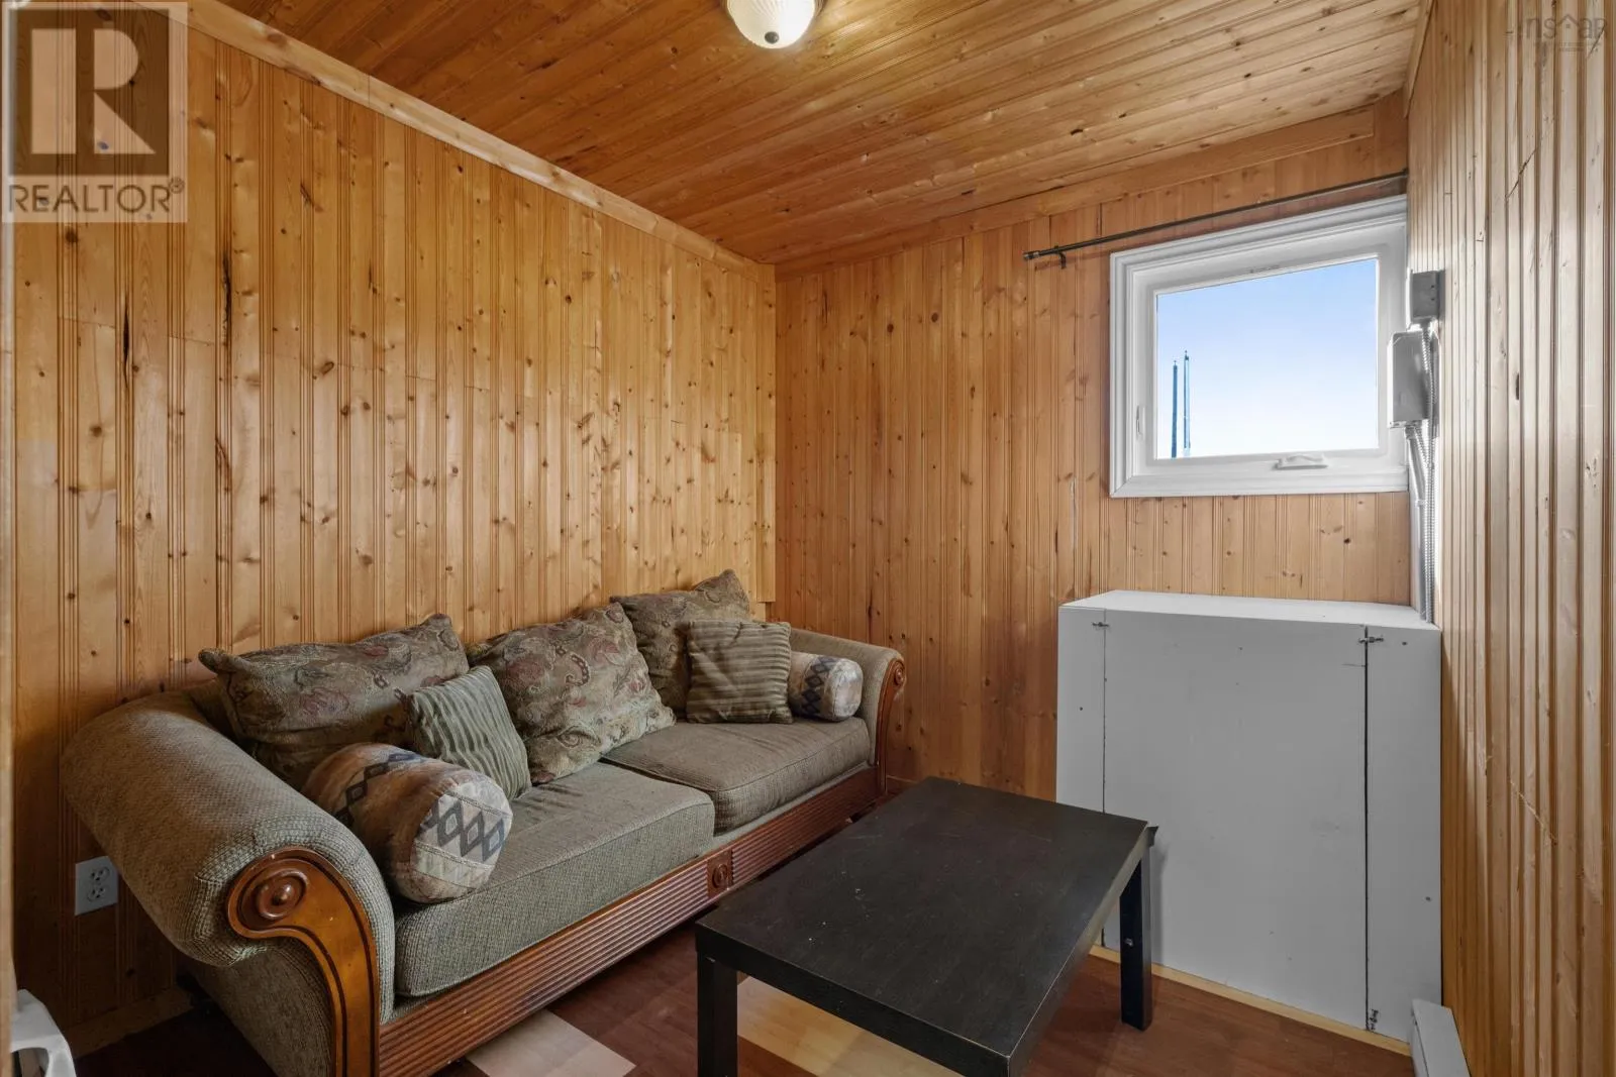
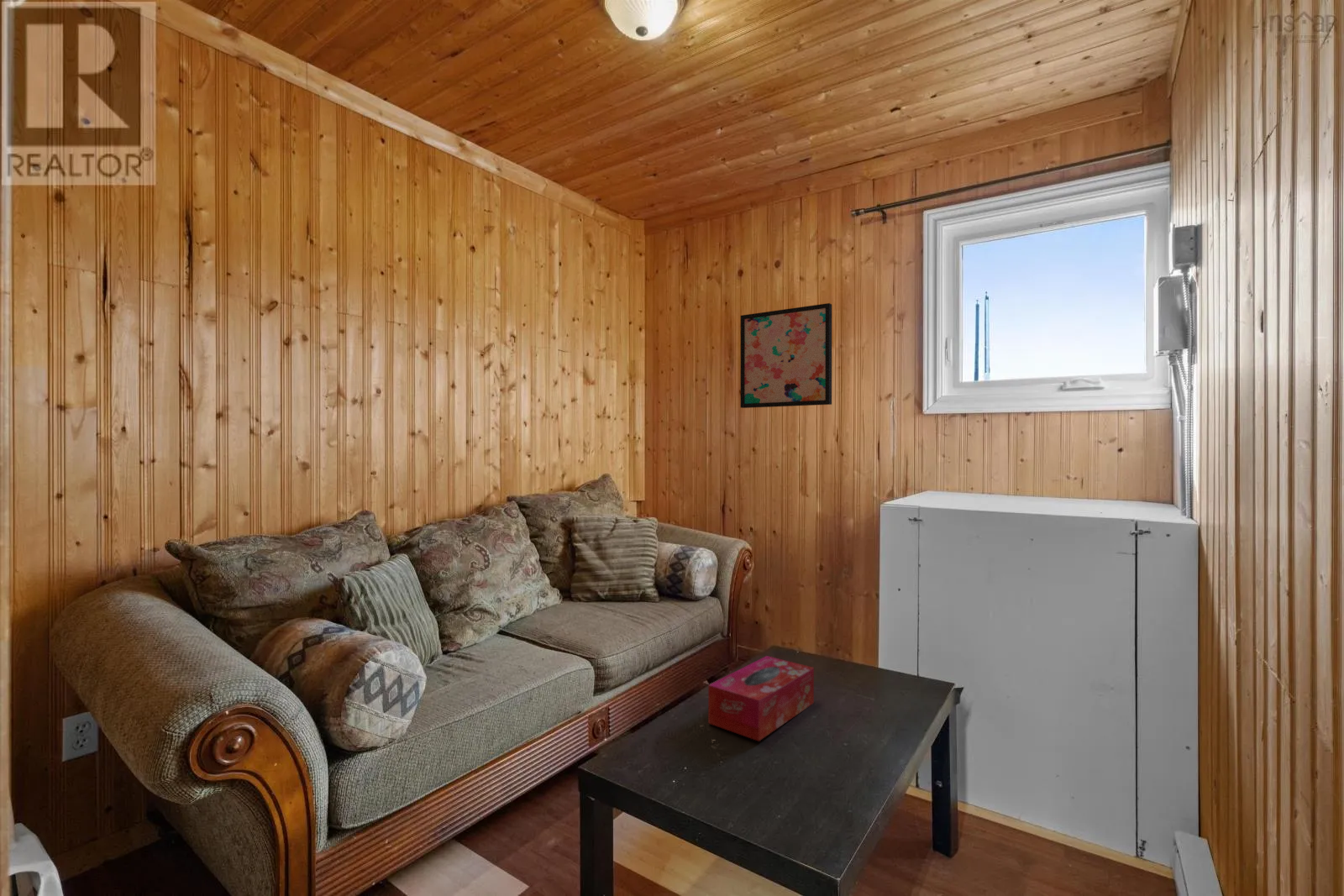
+ wall art [740,302,832,409]
+ tissue box [707,655,815,742]
